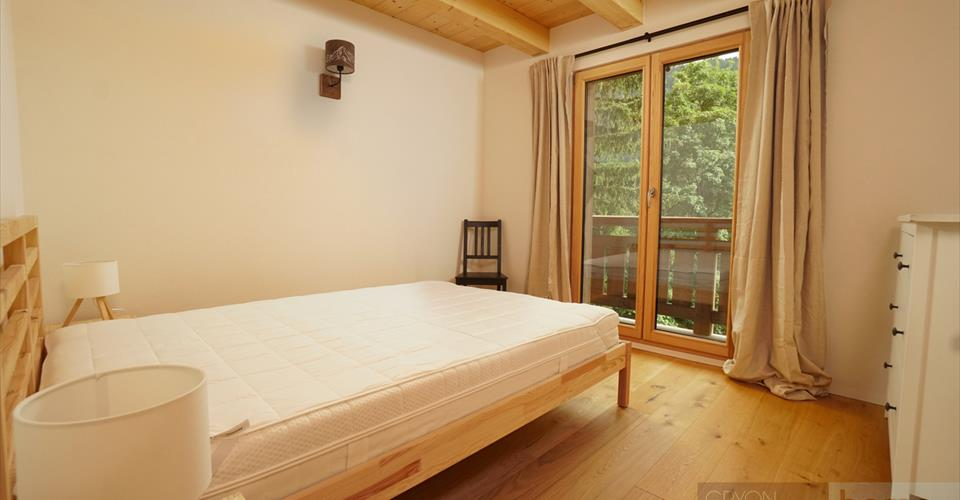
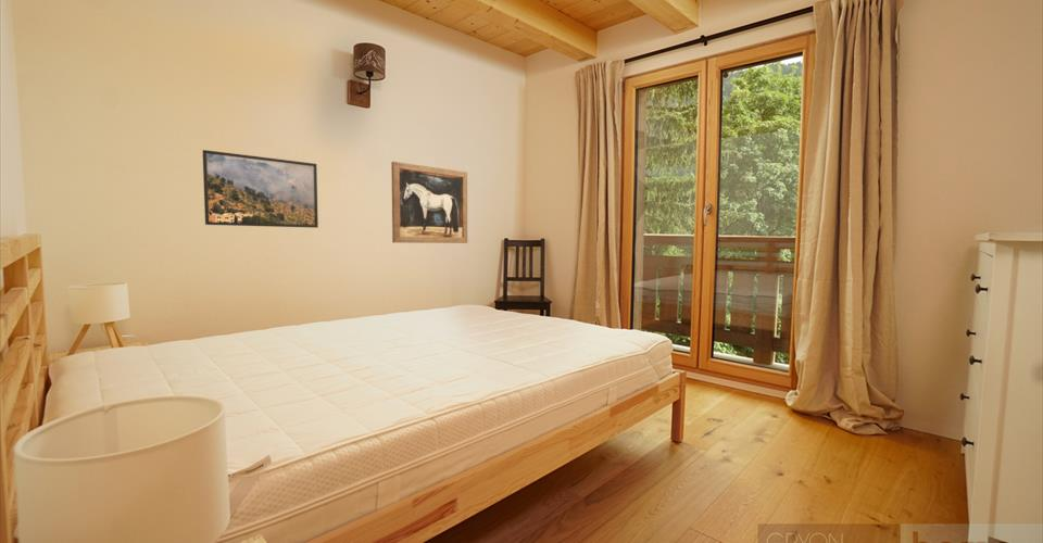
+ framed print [201,149,319,229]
+ wall art [390,161,468,244]
